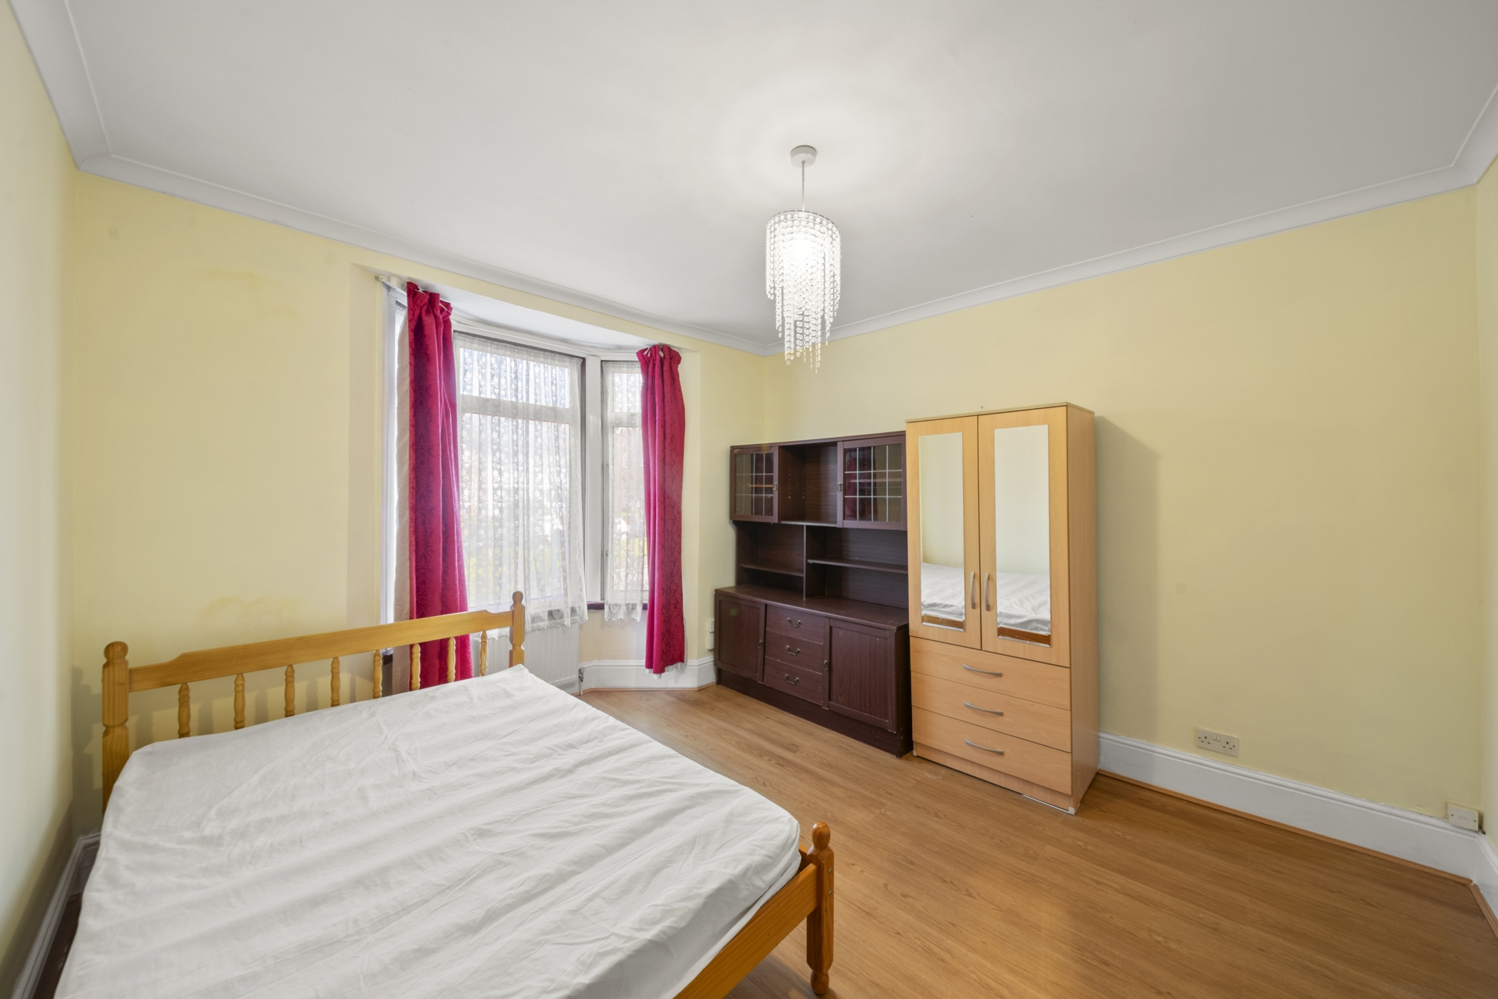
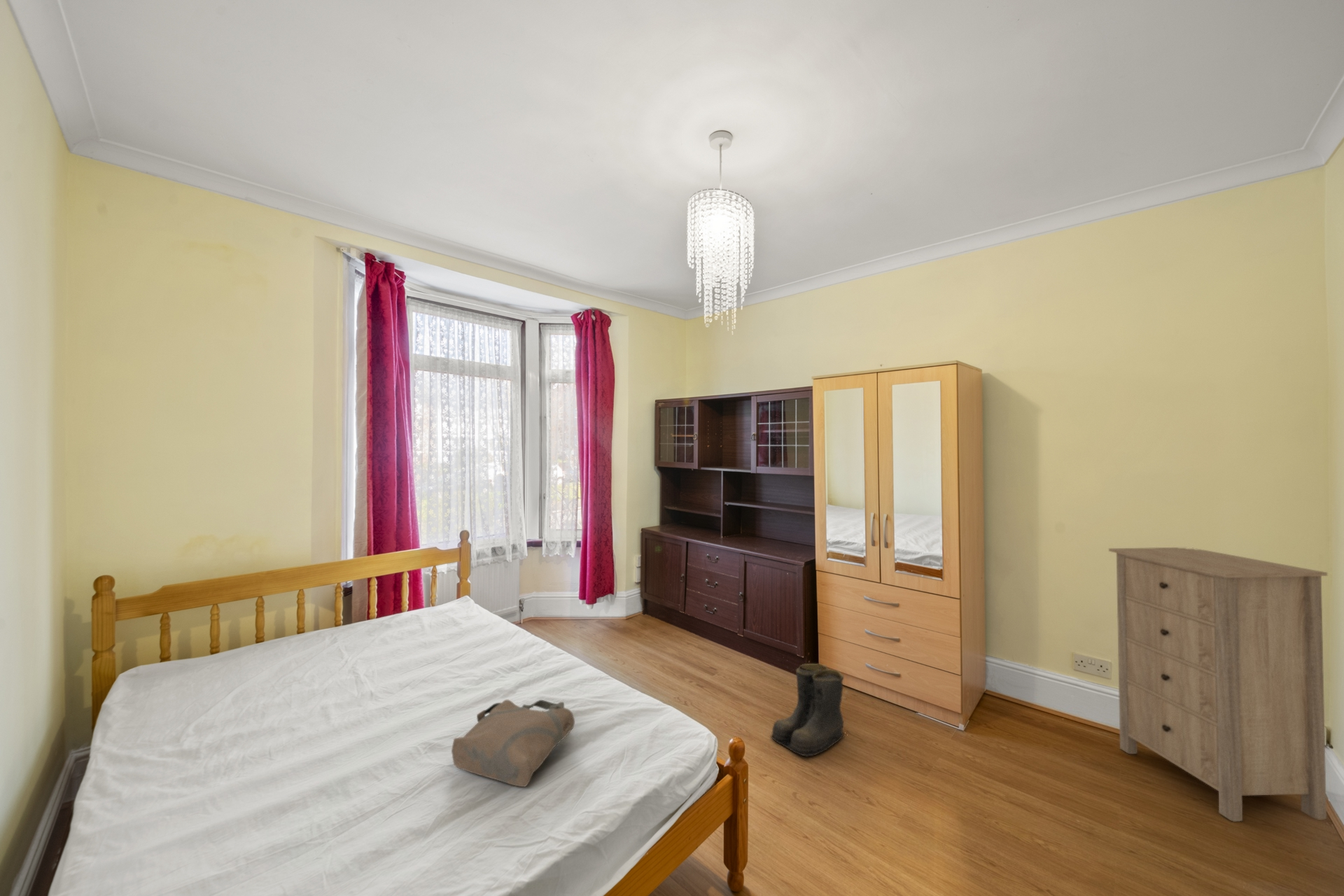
+ boots [770,663,846,757]
+ tote bag [451,699,575,787]
+ storage cabinet [1108,547,1328,822]
